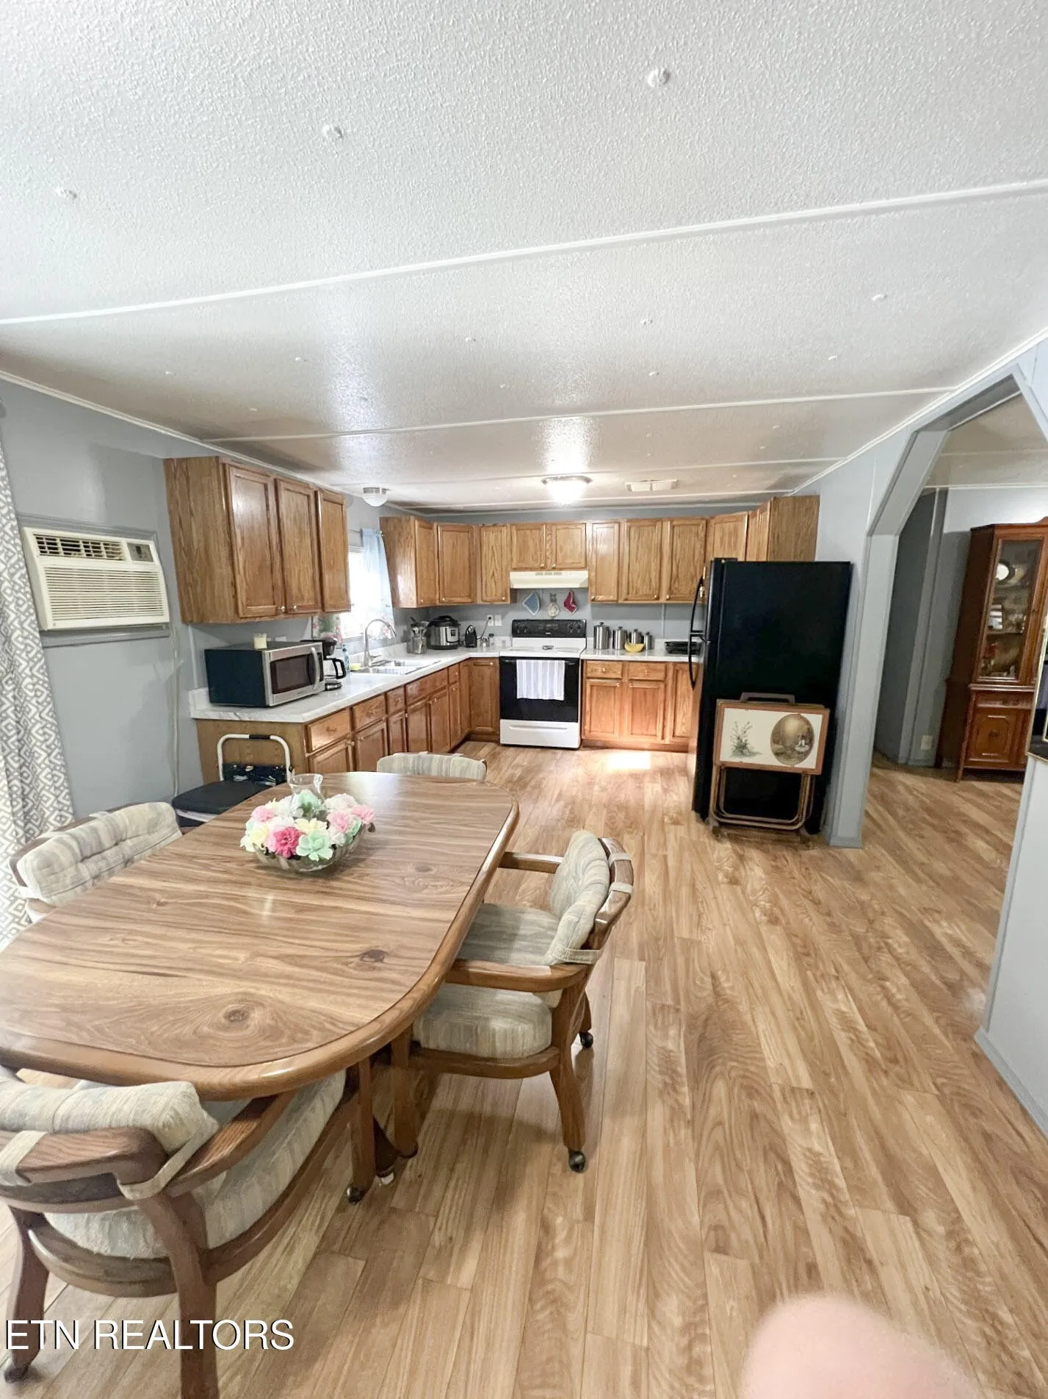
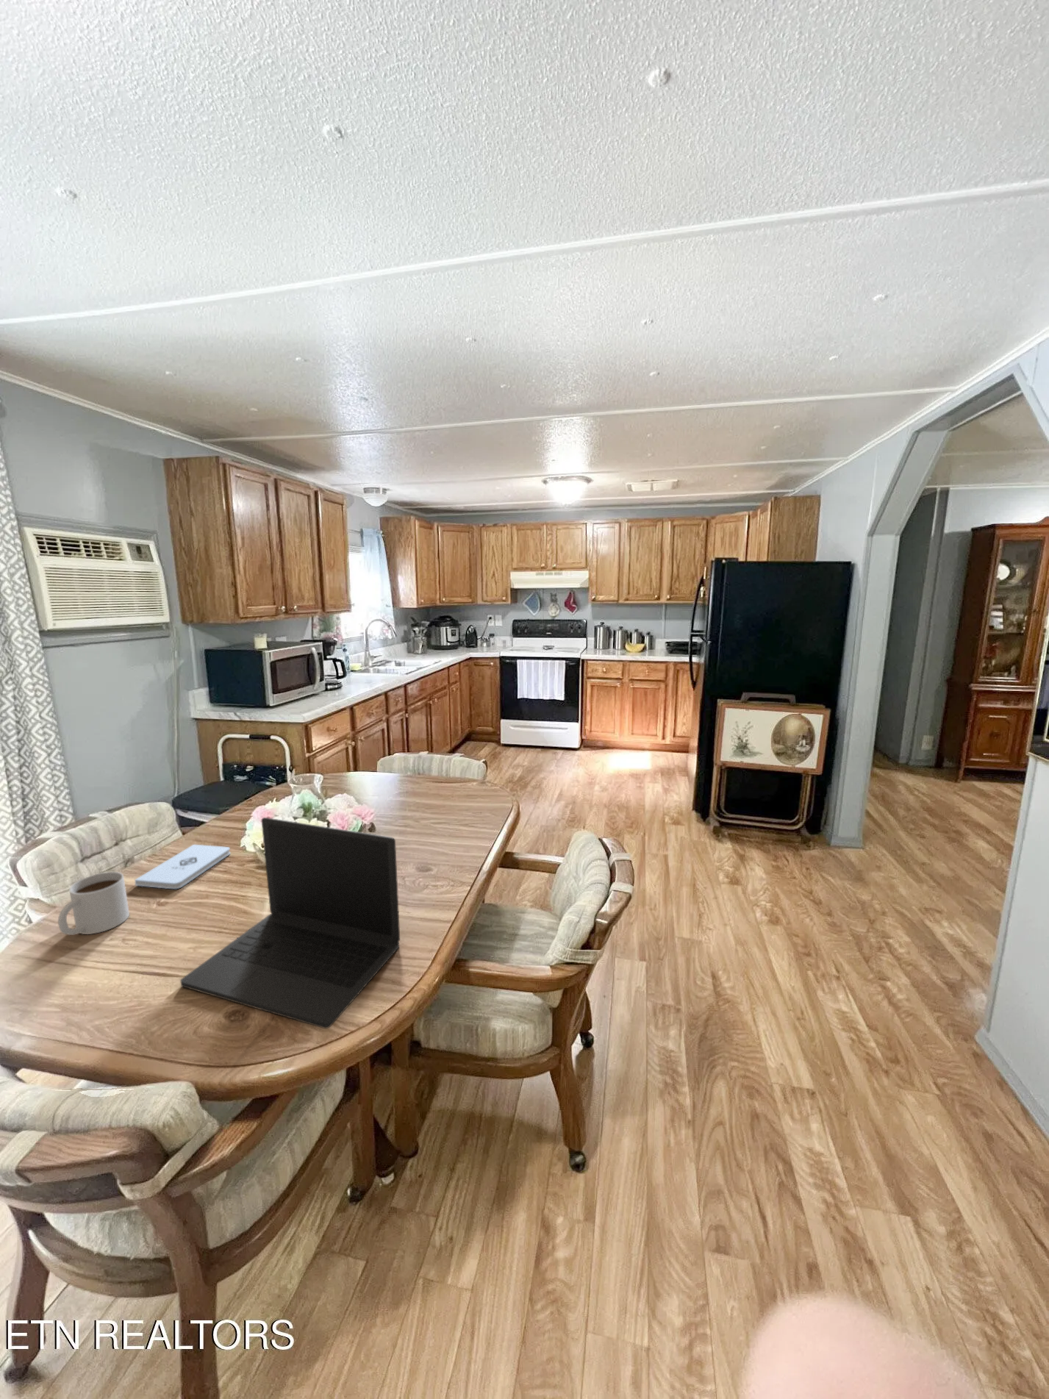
+ notepad [133,844,230,890]
+ laptop [180,816,401,1029]
+ mug [57,871,130,936]
